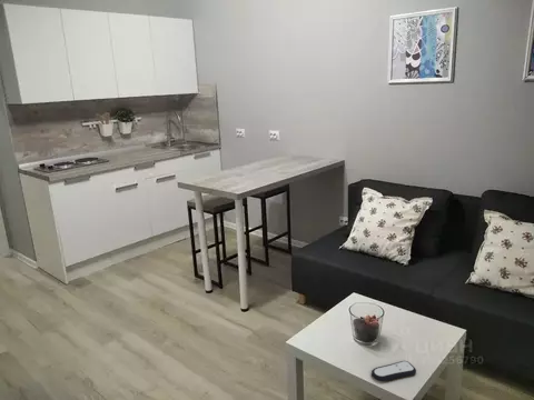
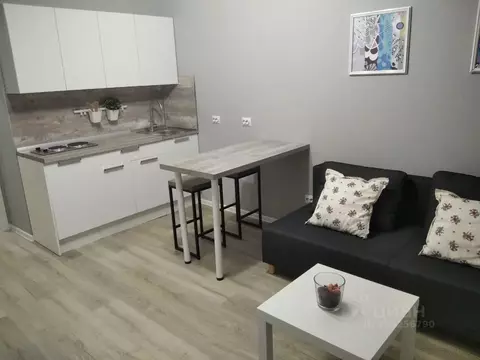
- remote control [370,360,417,382]
